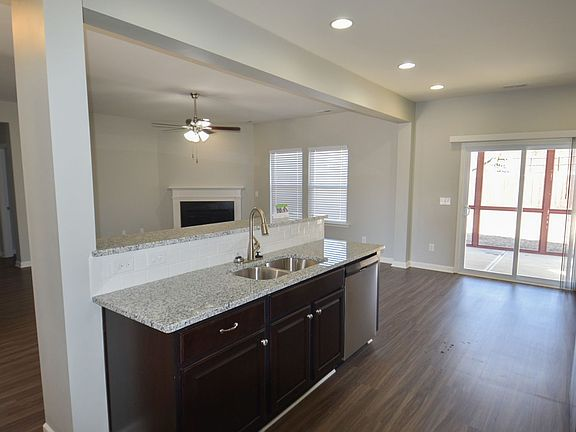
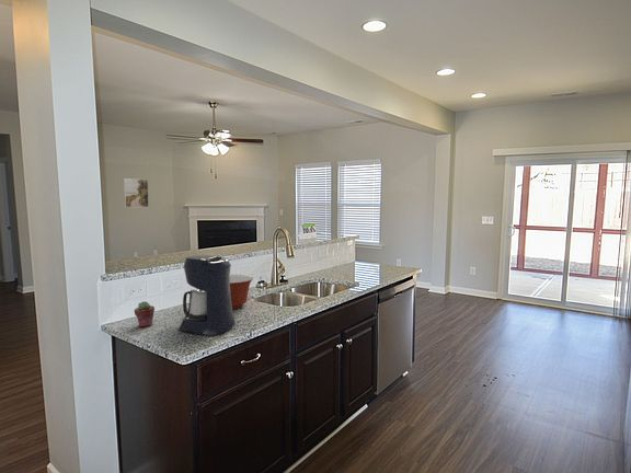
+ mixing bowl [230,274,254,310]
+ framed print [123,177,150,208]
+ coffee maker [179,254,237,336]
+ potted succulent [134,300,156,328]
